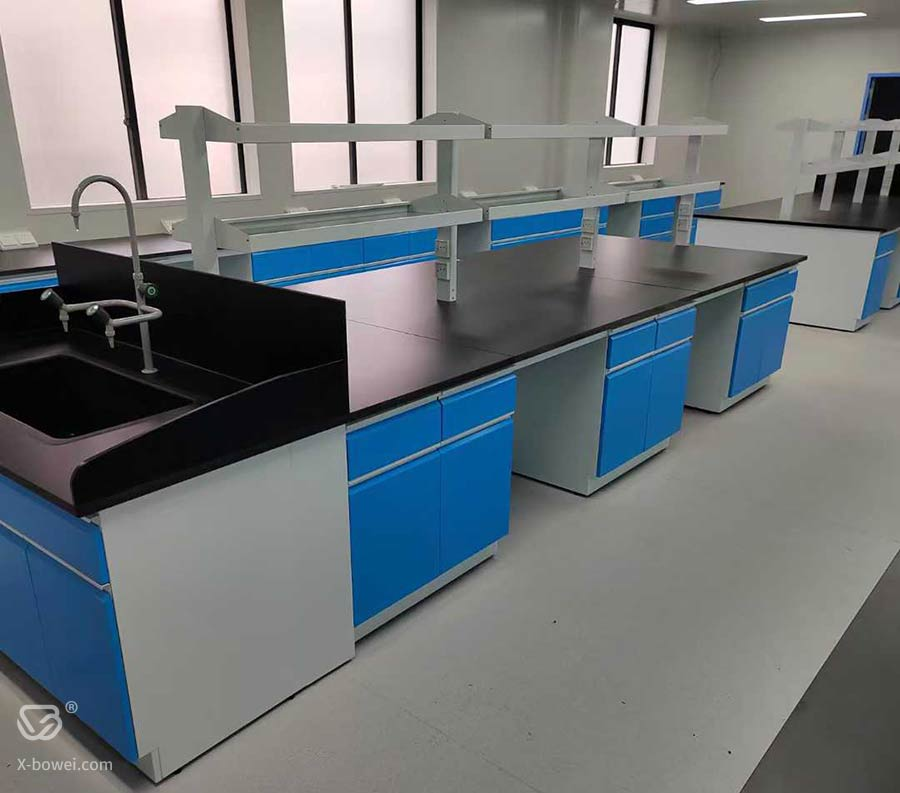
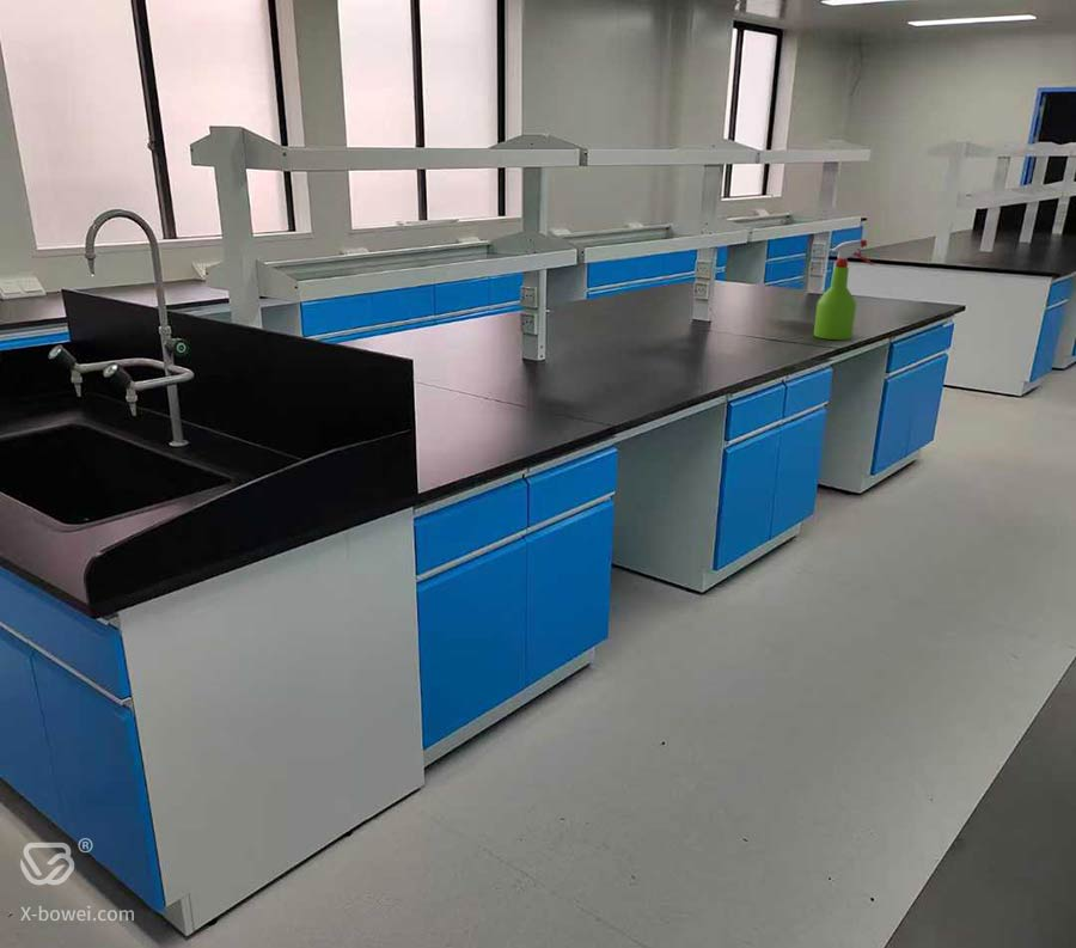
+ spray bottle [813,239,875,341]
